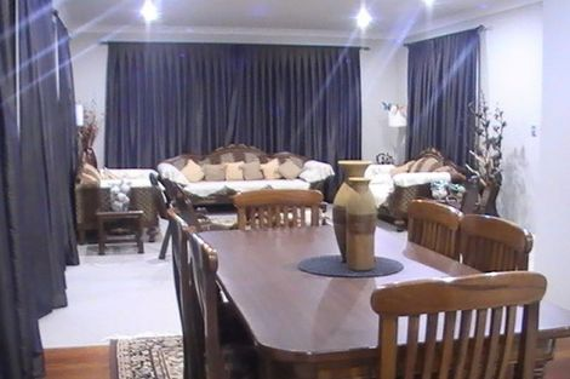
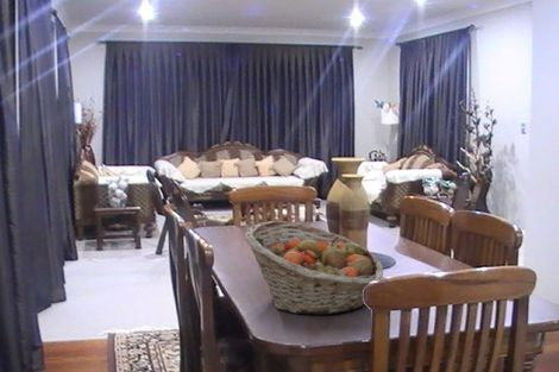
+ fruit basket [244,220,384,316]
